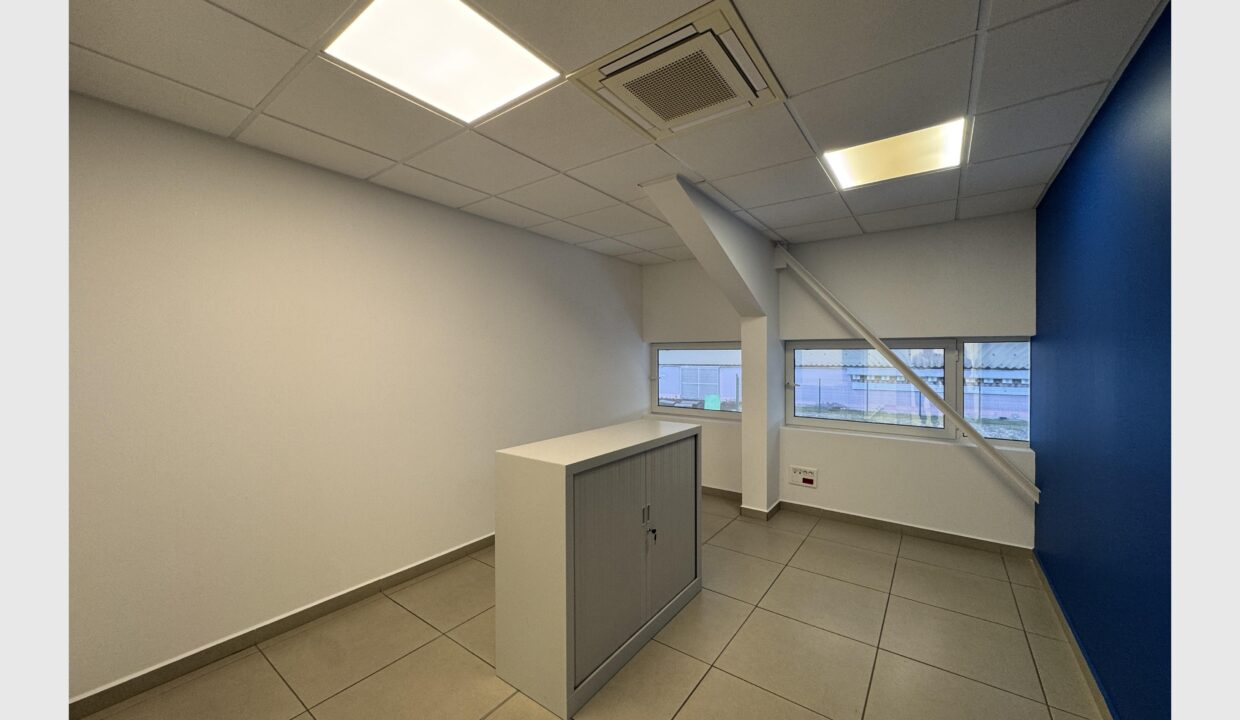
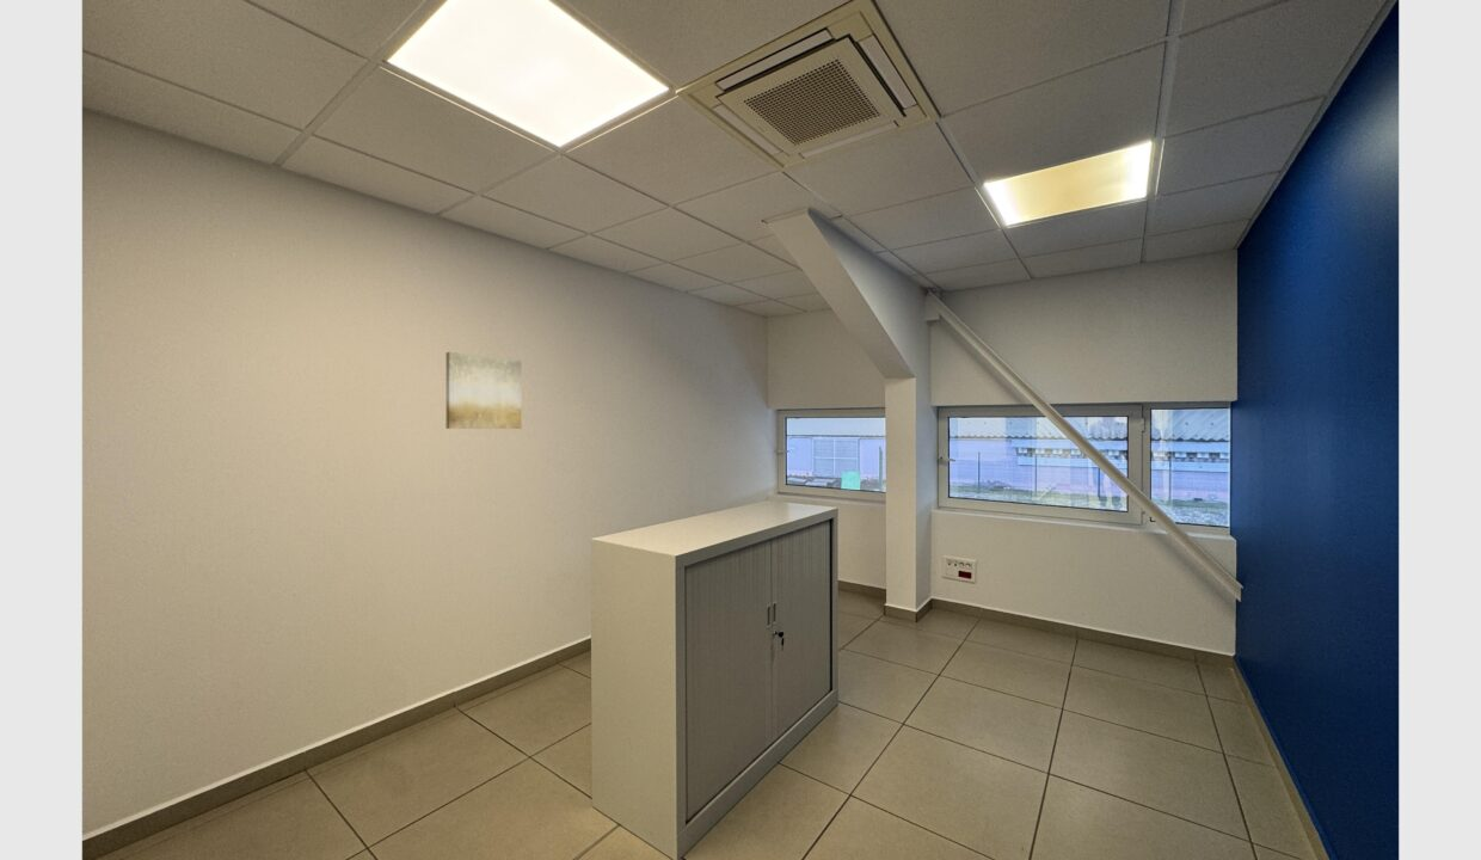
+ wall art [445,351,522,430]
